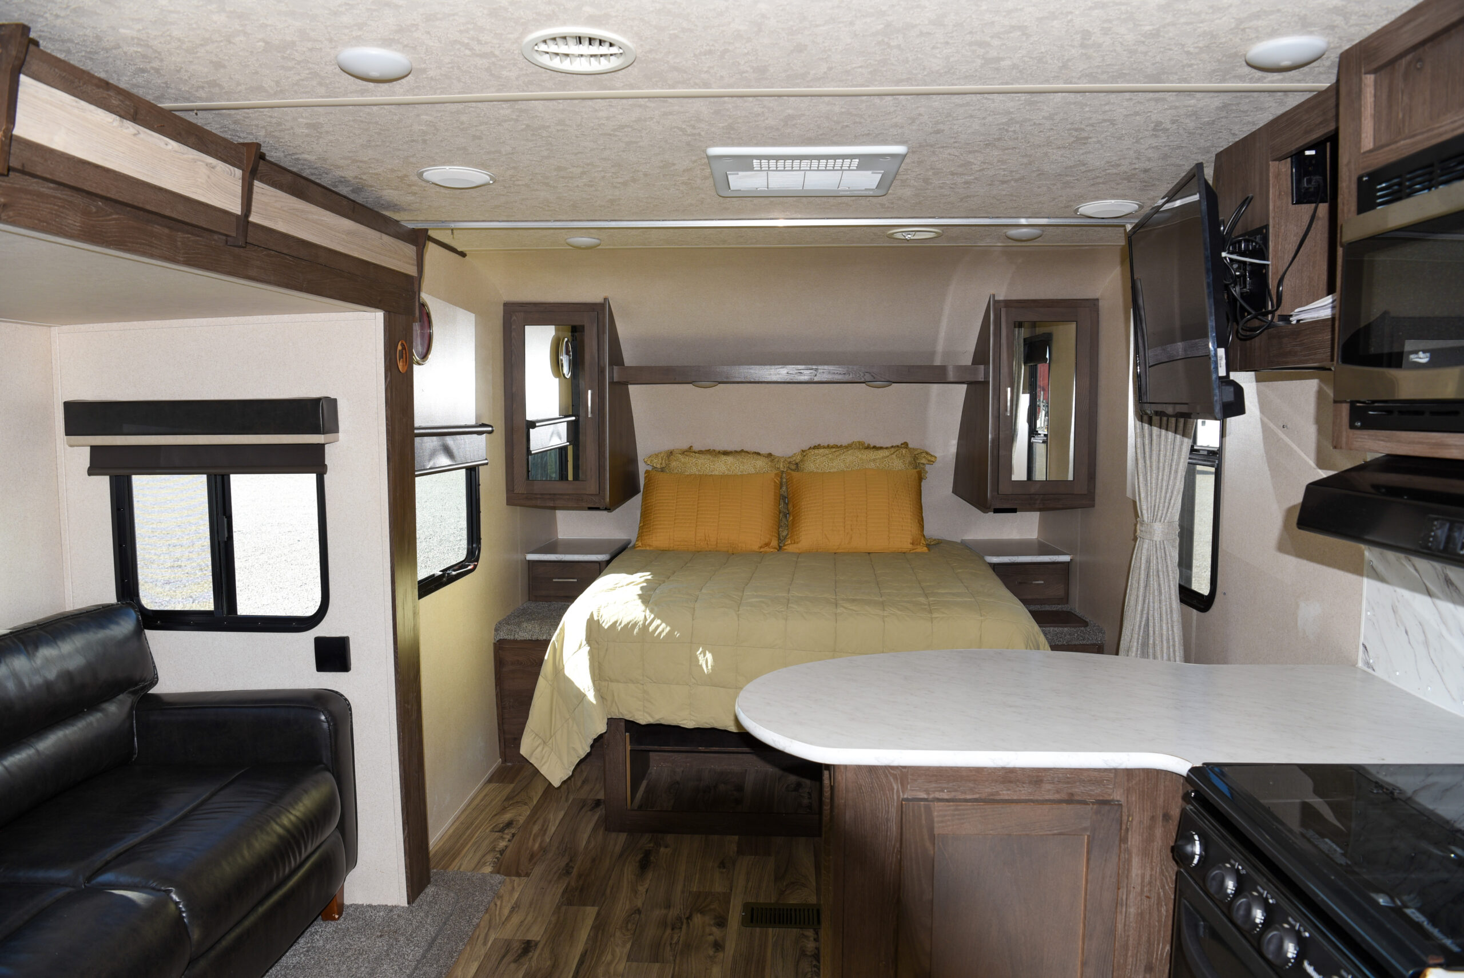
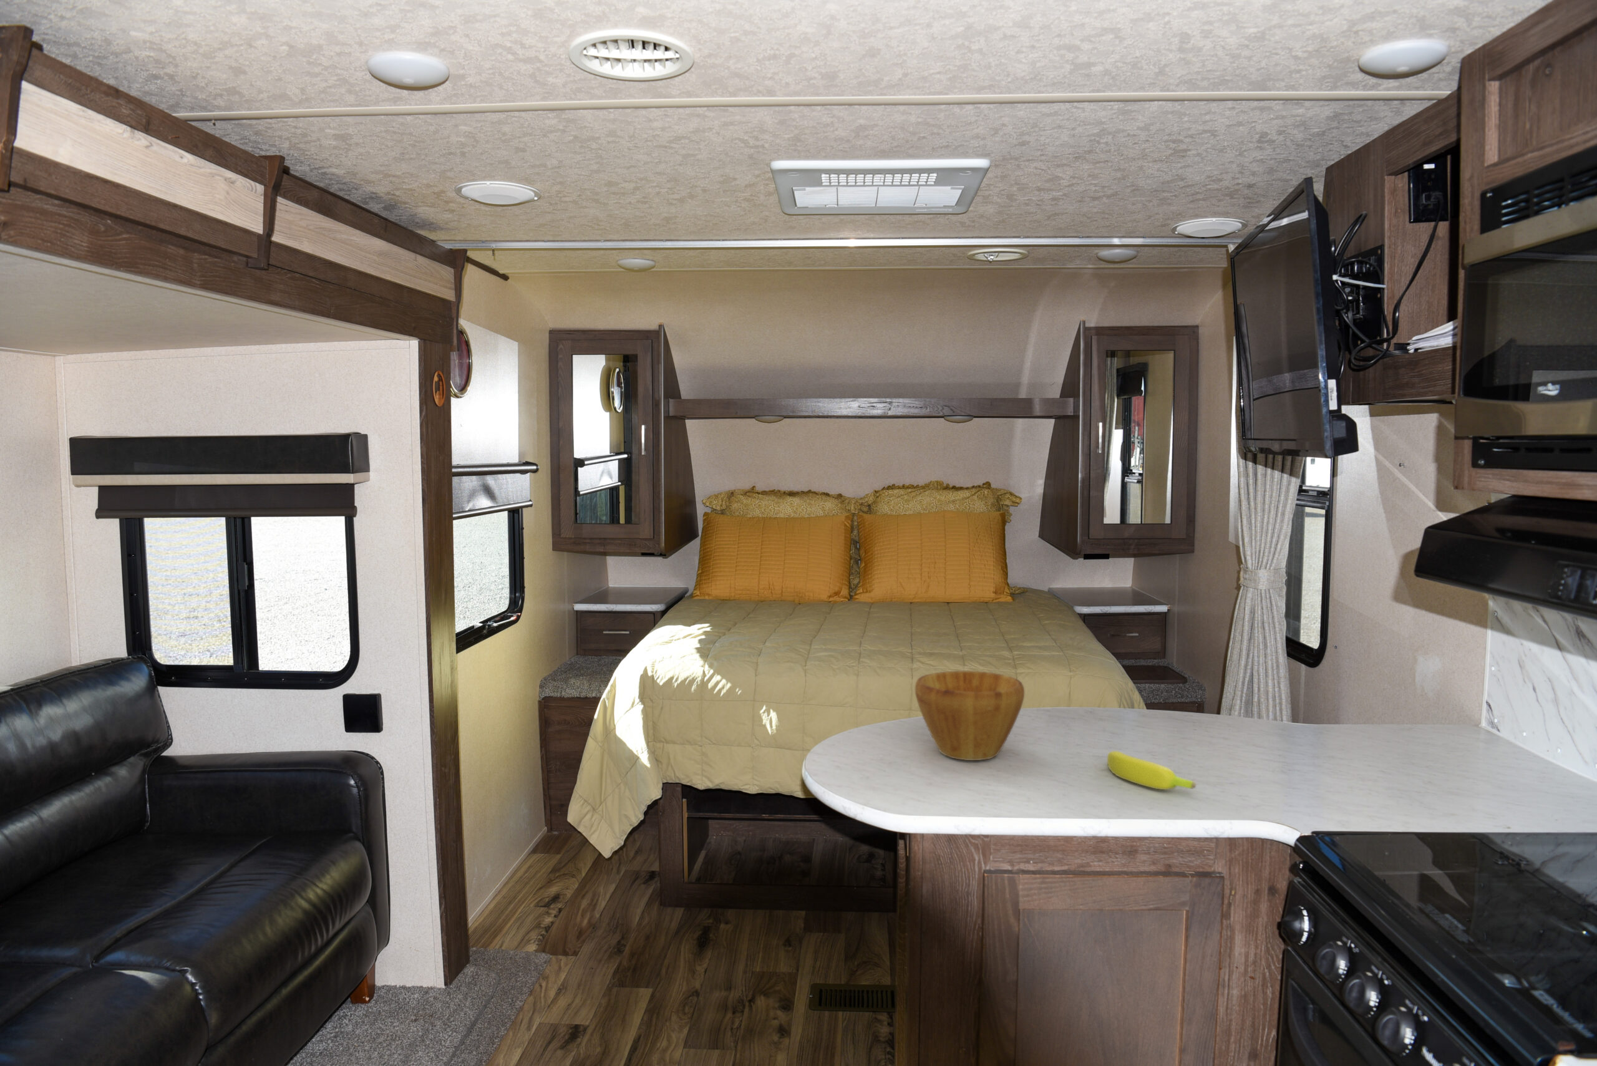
+ bowl [915,671,1025,761]
+ banana [1107,751,1196,790]
